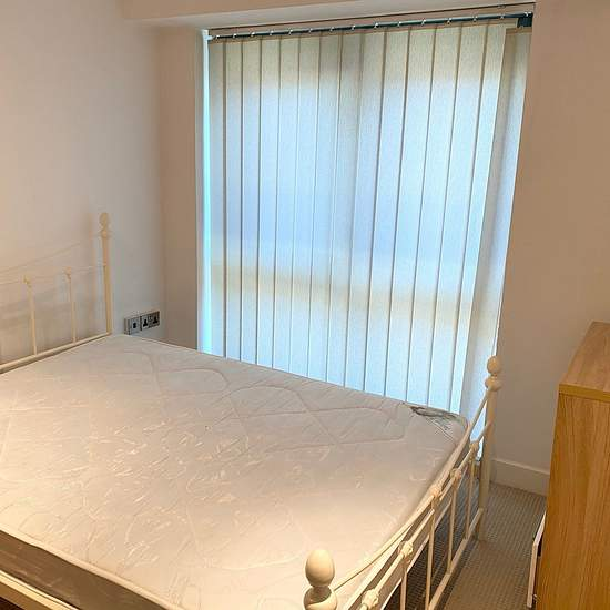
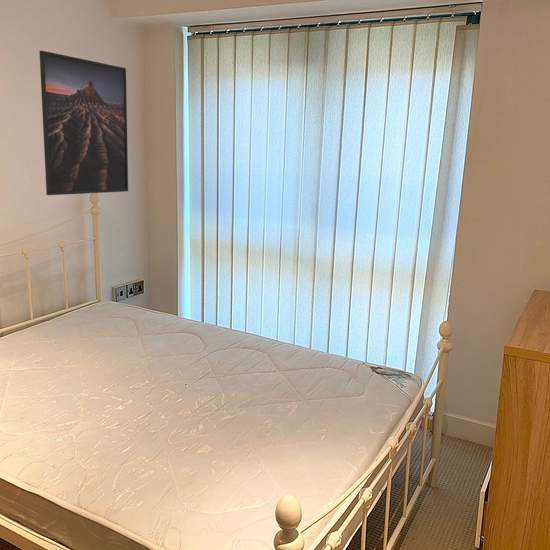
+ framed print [39,50,129,196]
